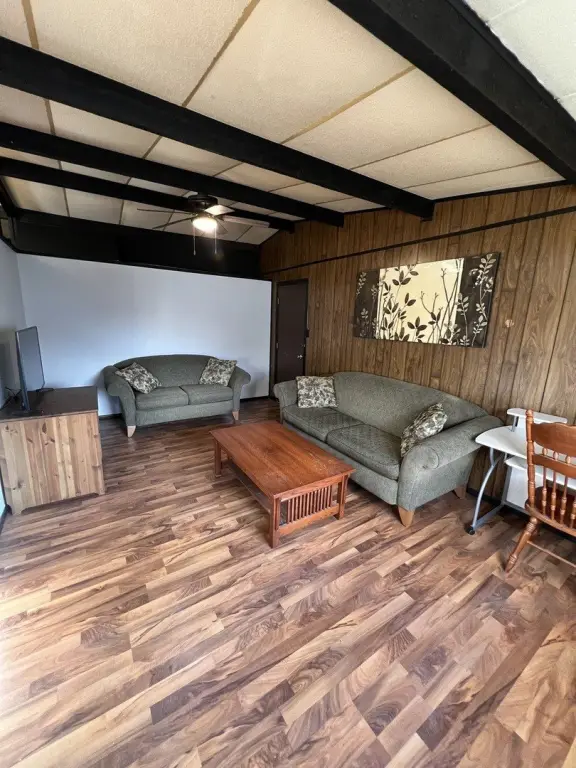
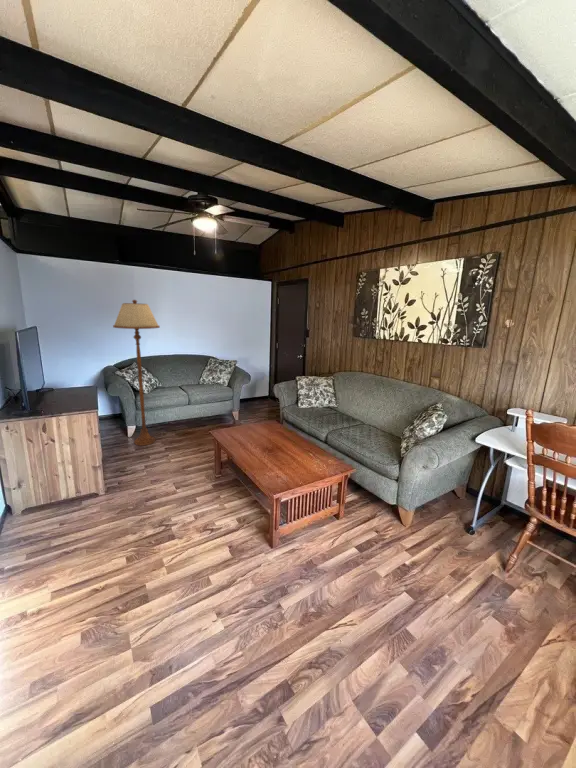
+ floor lamp [112,299,161,447]
